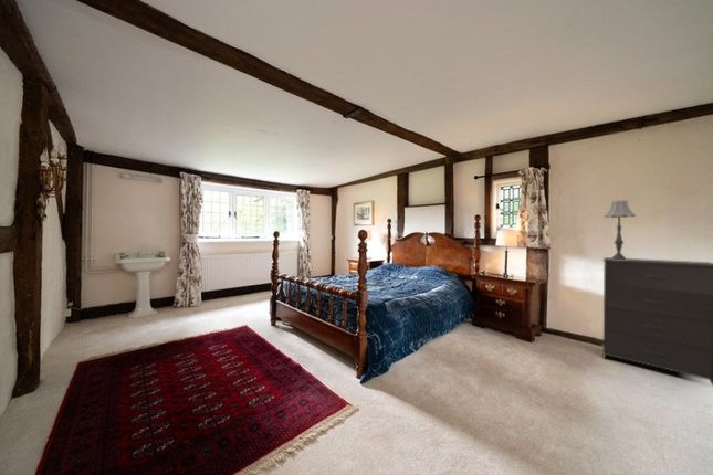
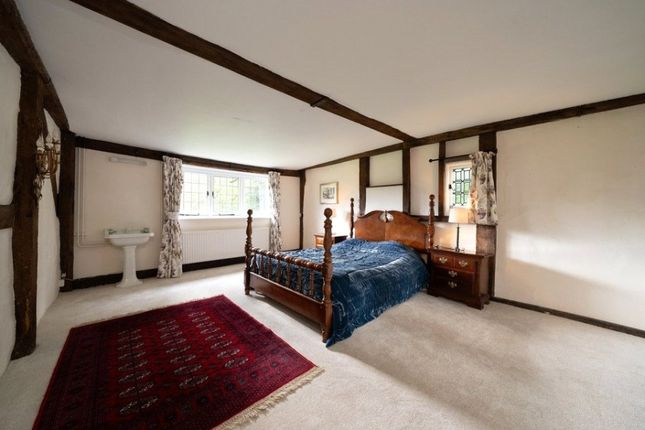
- table lamp [602,200,637,260]
- dresser [602,256,713,387]
